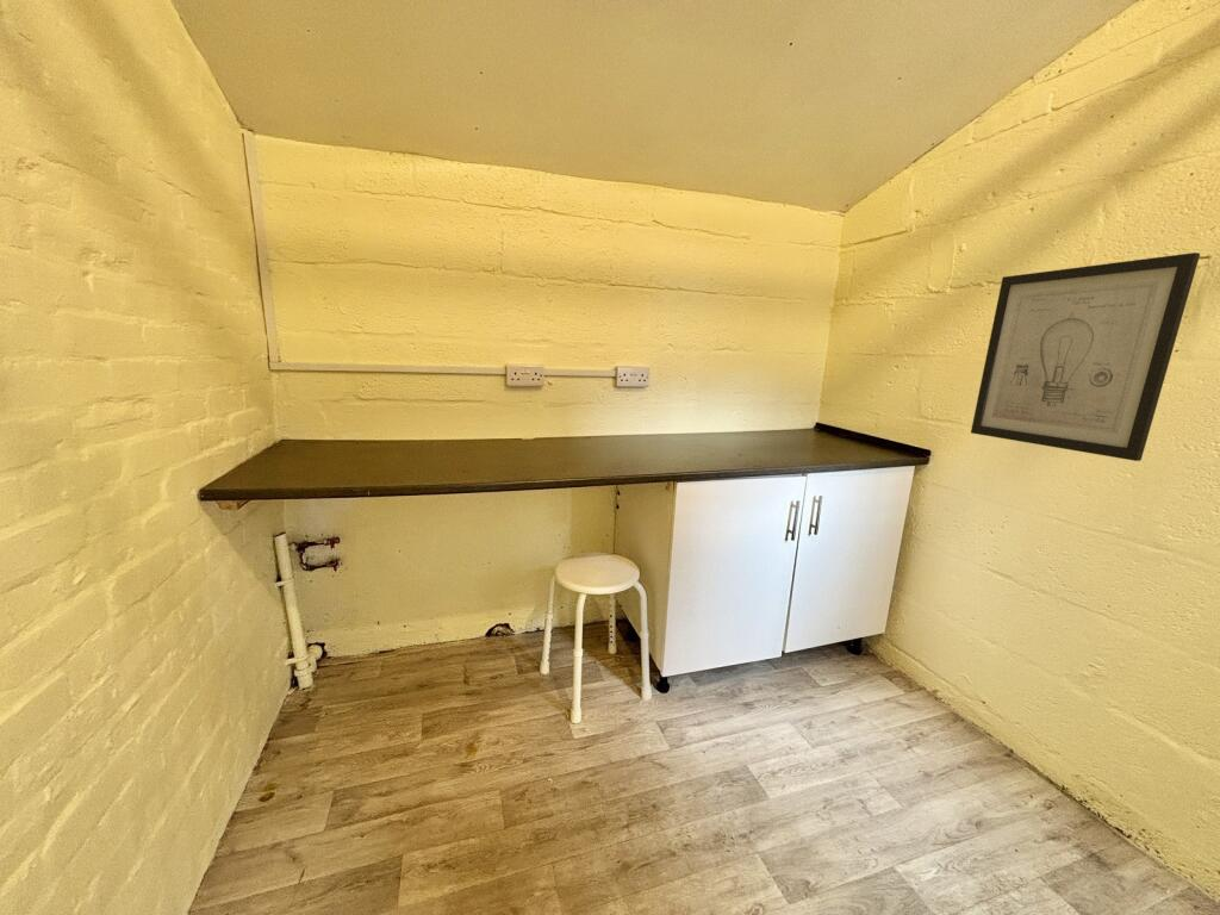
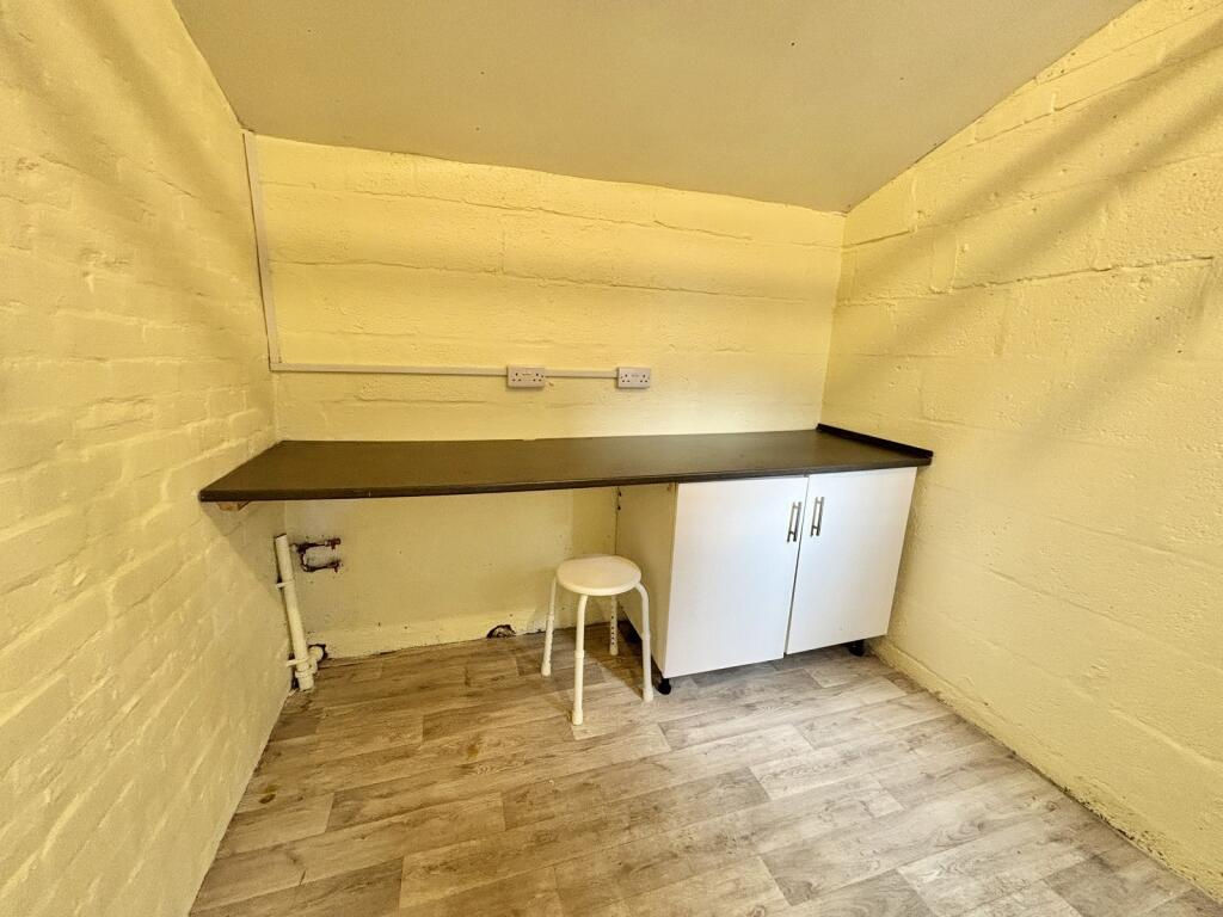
- wall art [970,251,1201,462]
